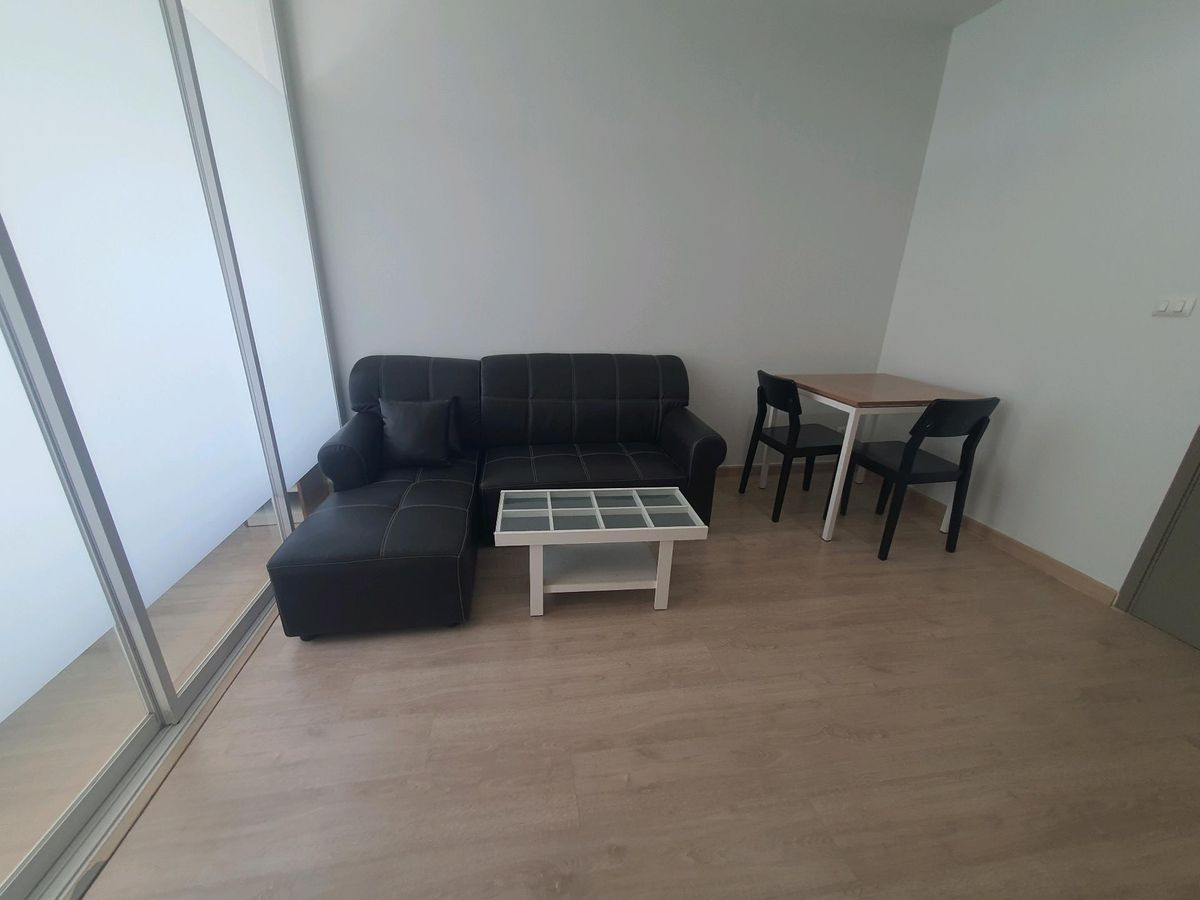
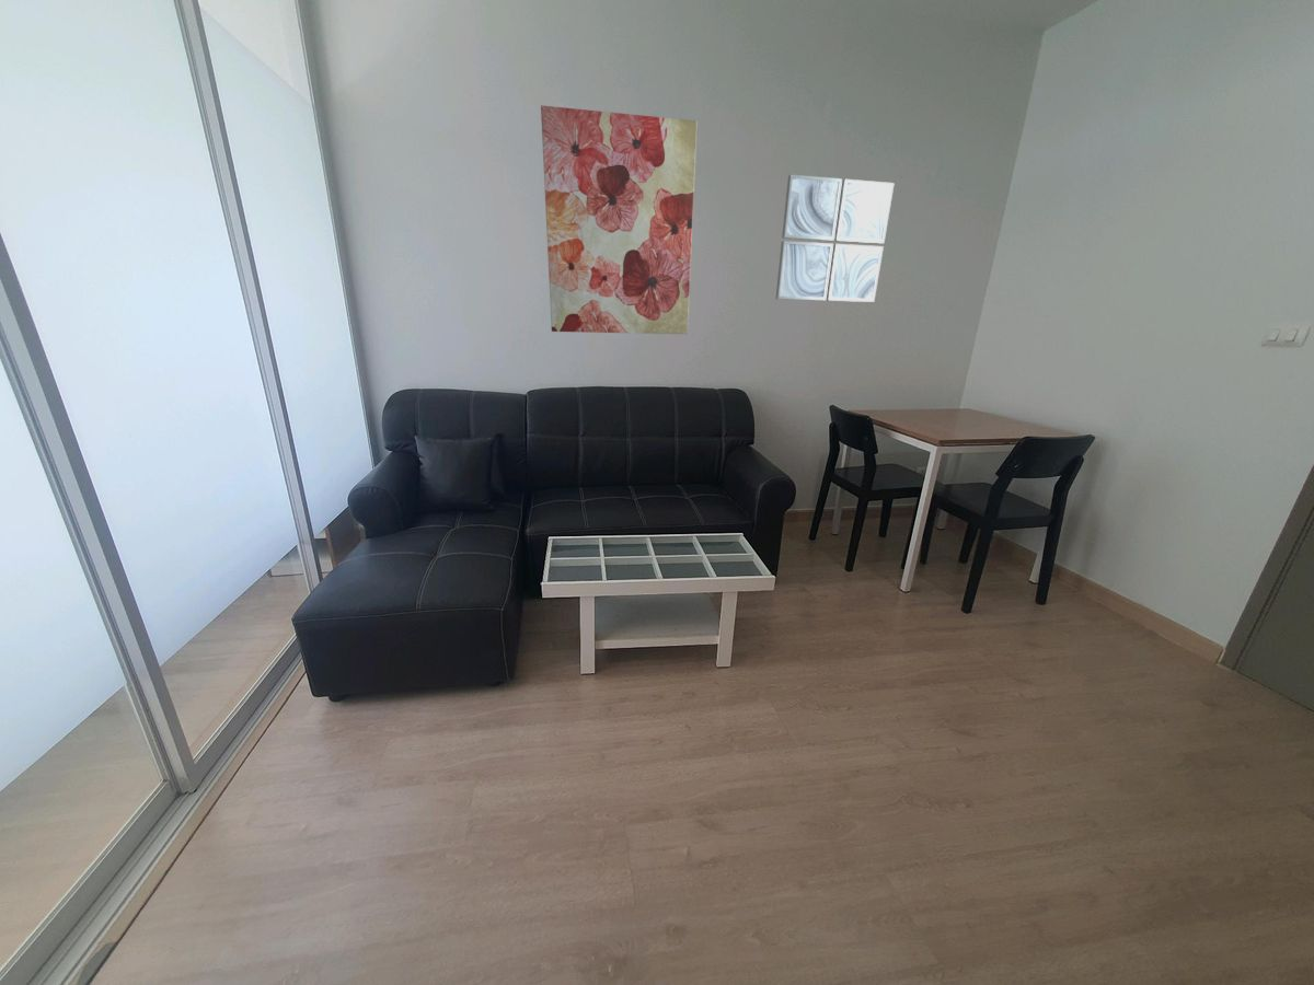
+ wall art [775,174,896,303]
+ wall art [540,104,699,335]
